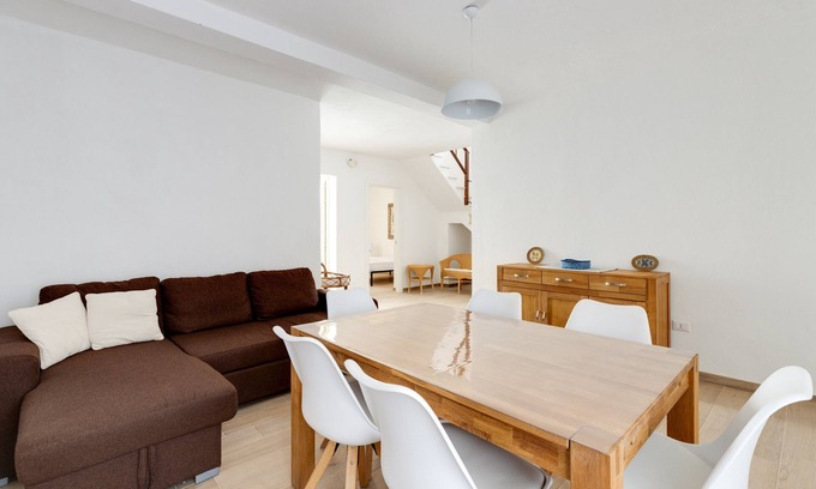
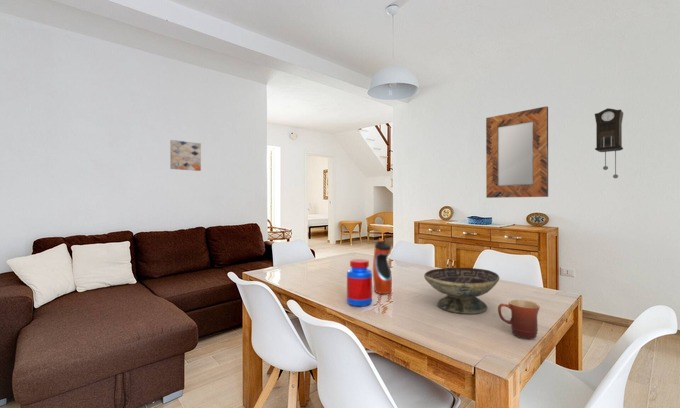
+ jar [346,258,373,307]
+ decorative bowl [423,267,501,315]
+ pendulum clock [594,107,624,179]
+ wall art [169,139,202,172]
+ mug [497,299,541,340]
+ home mirror [485,105,549,199]
+ water bottle [372,238,393,295]
